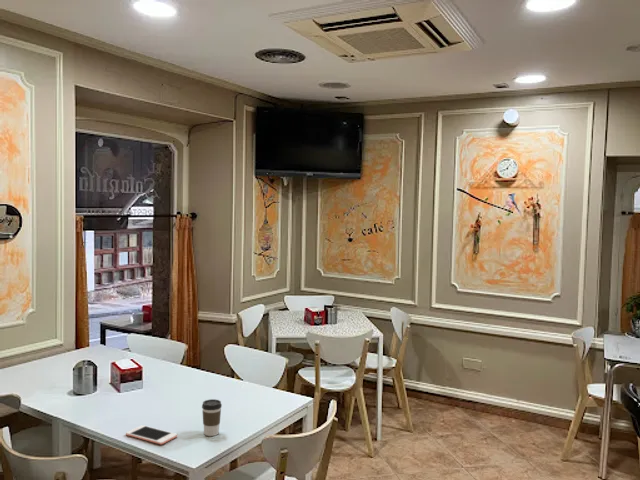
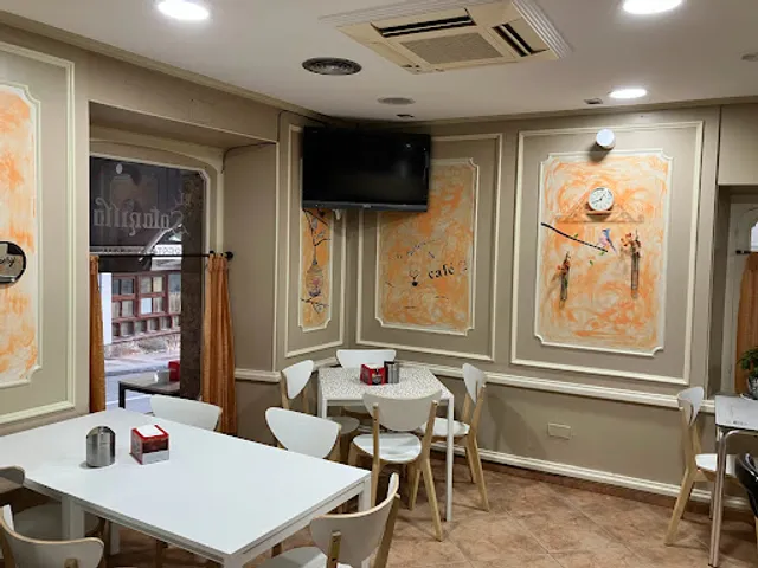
- coffee cup [201,398,223,437]
- cell phone [125,424,178,446]
